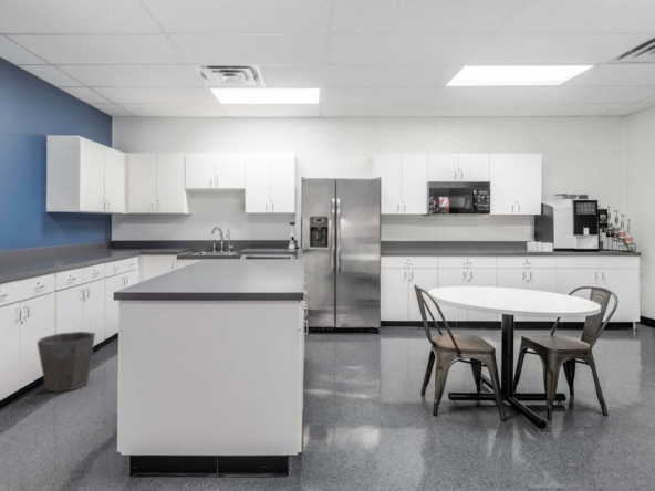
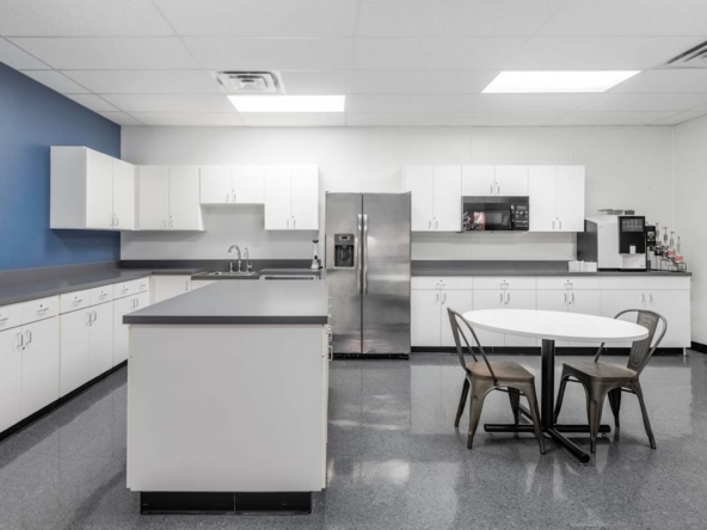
- waste bin [35,331,96,394]
